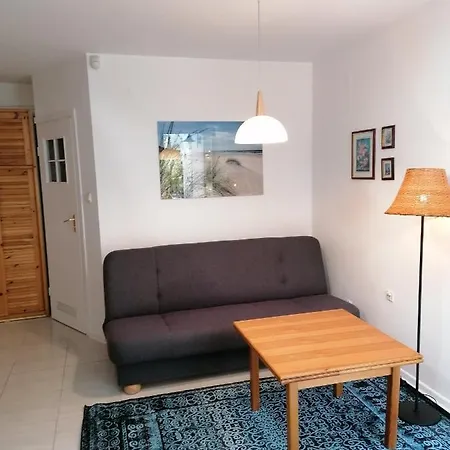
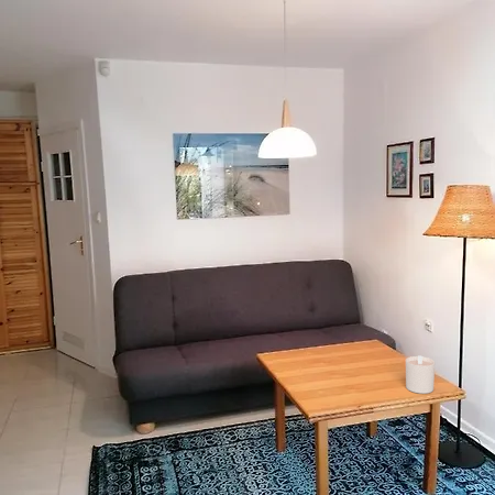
+ candle [405,354,436,395]
